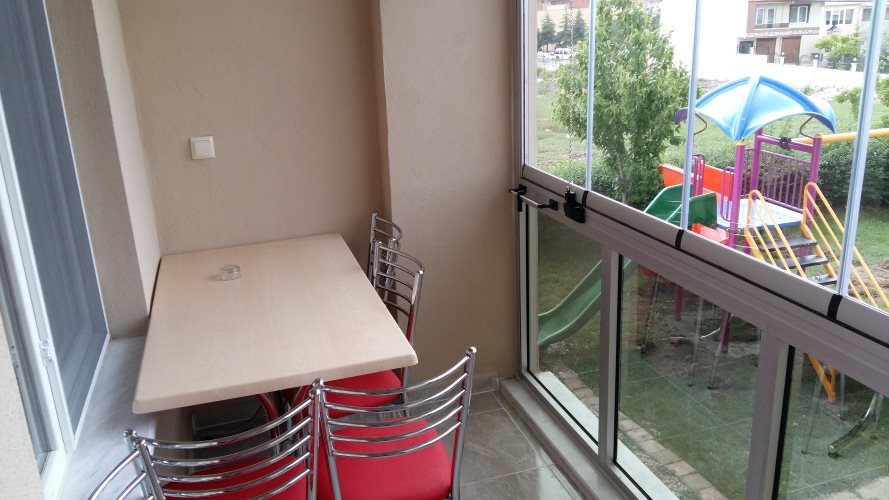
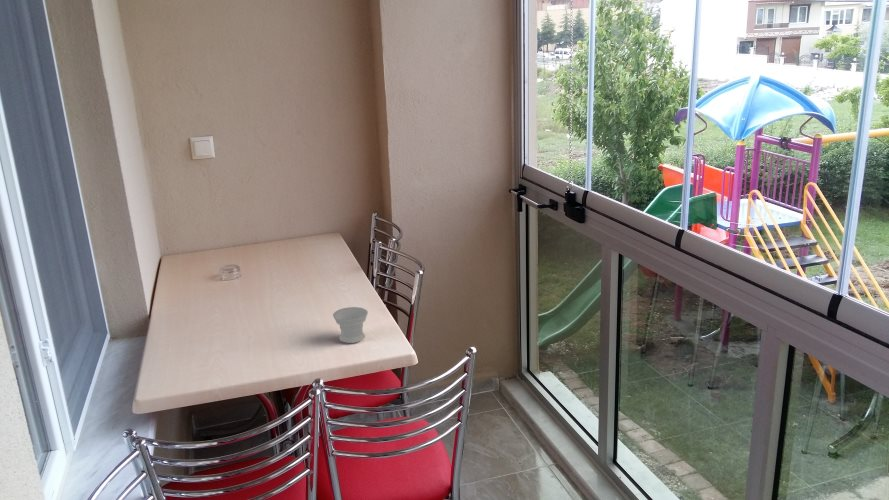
+ cup [332,306,369,344]
